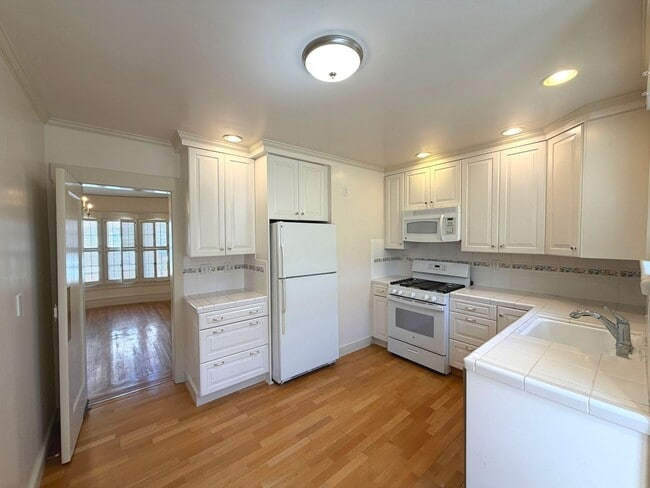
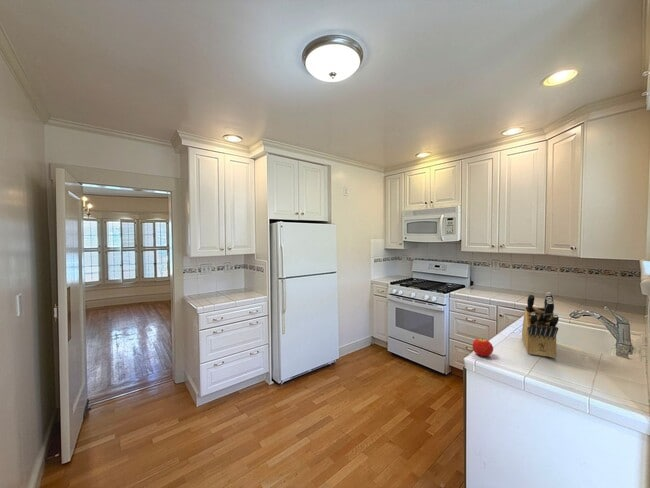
+ fruit [472,337,494,357]
+ knife block [521,291,560,359]
